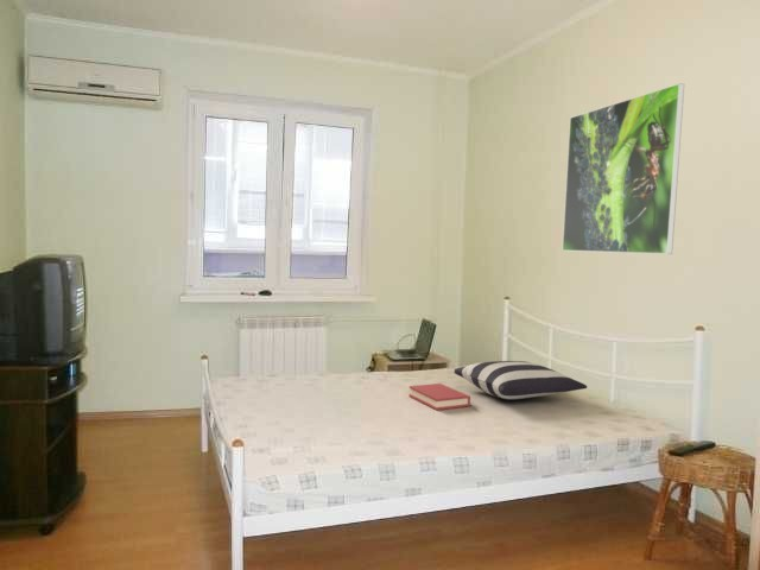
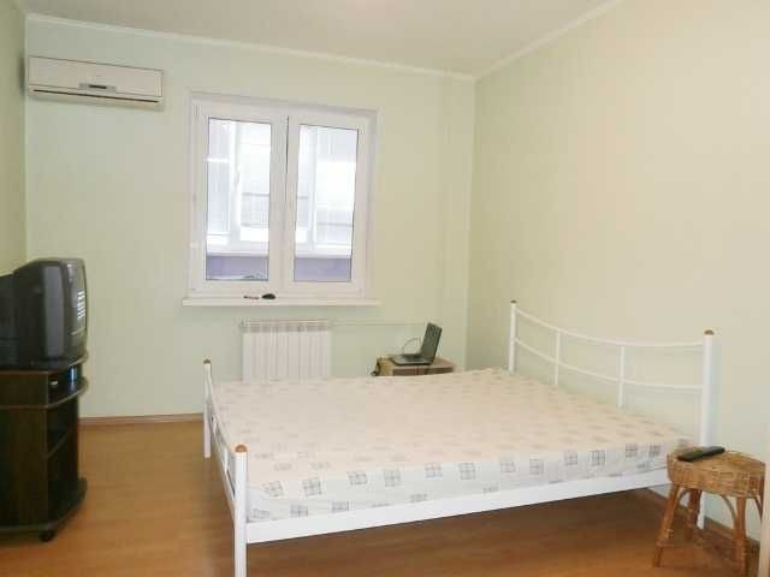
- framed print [562,82,685,255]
- hardback book [407,382,471,411]
- pillow [452,360,588,401]
